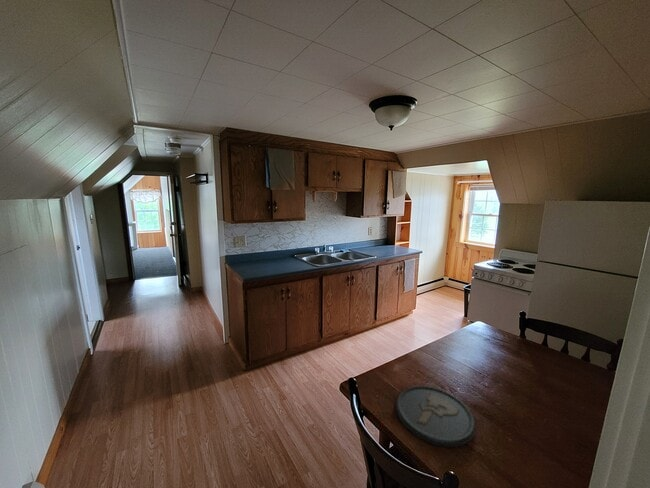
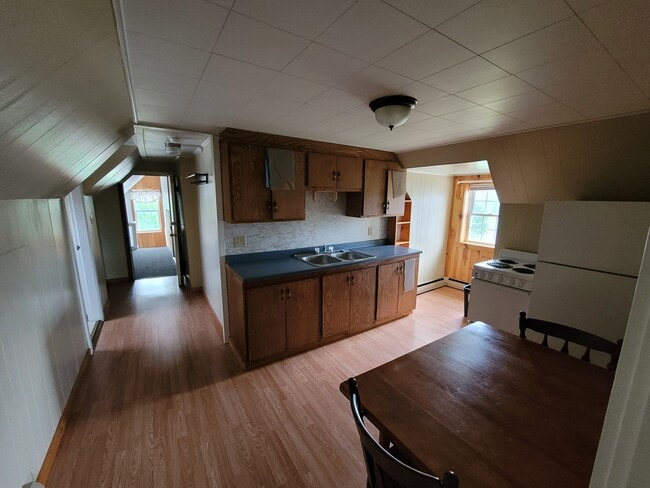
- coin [395,385,476,448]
